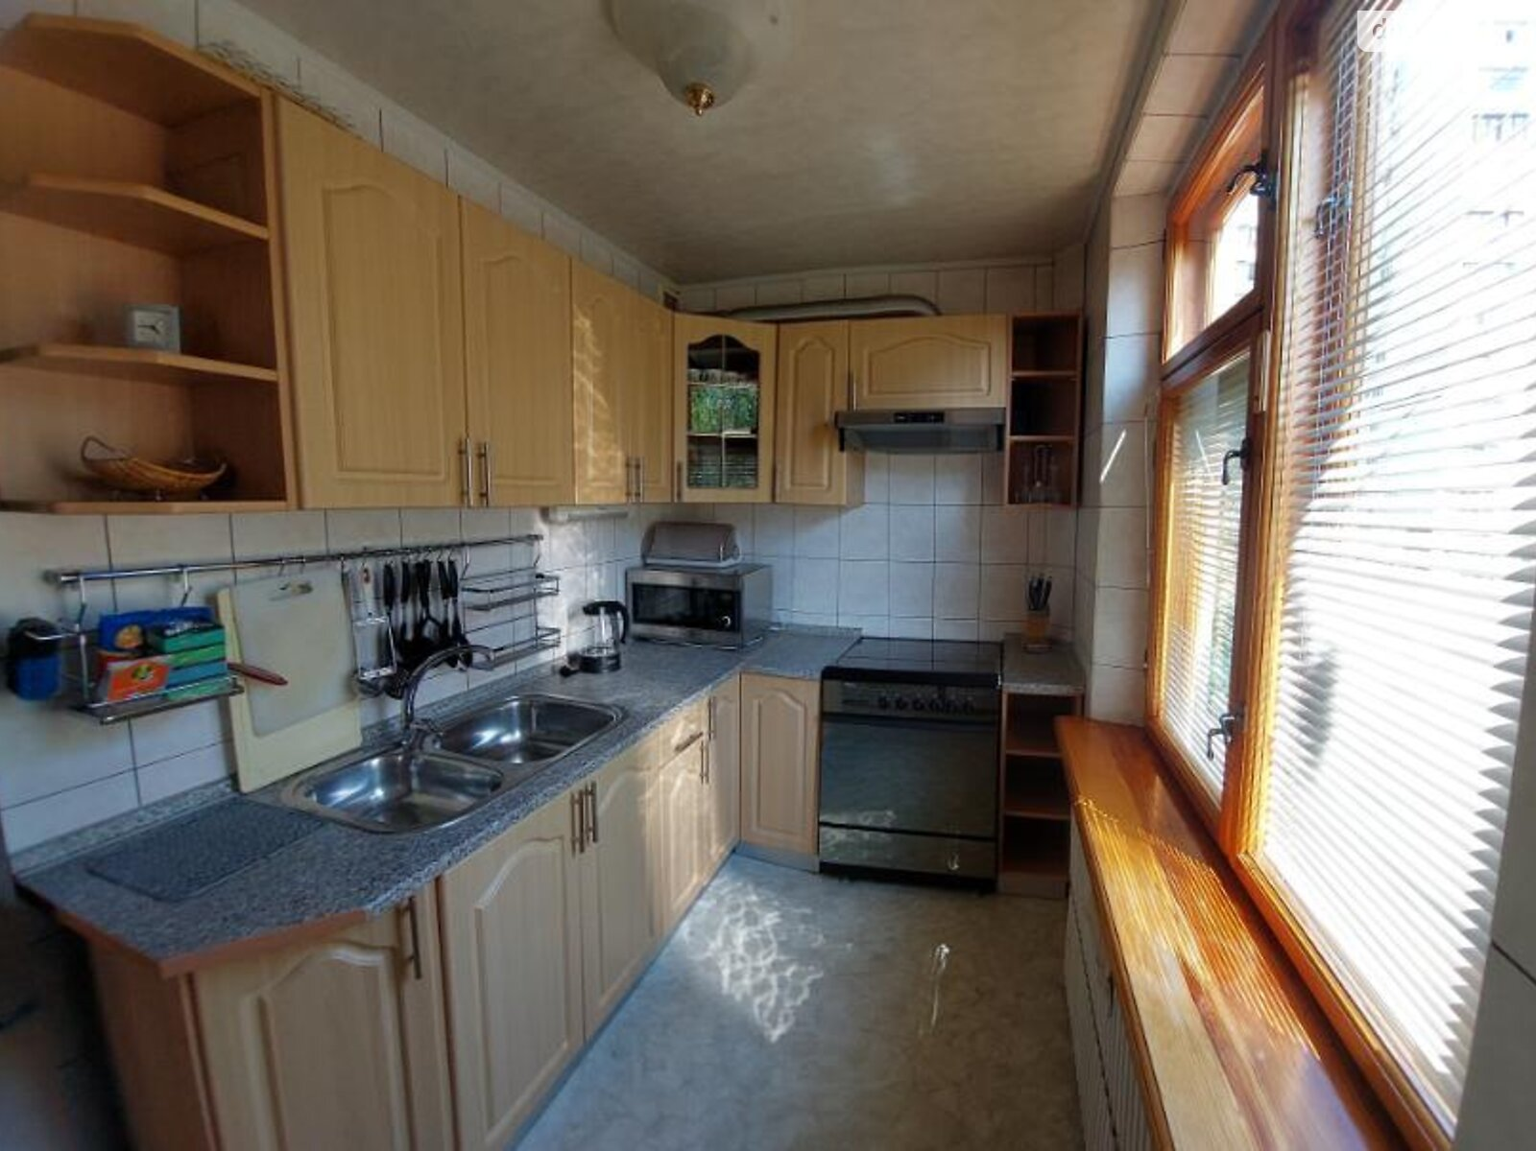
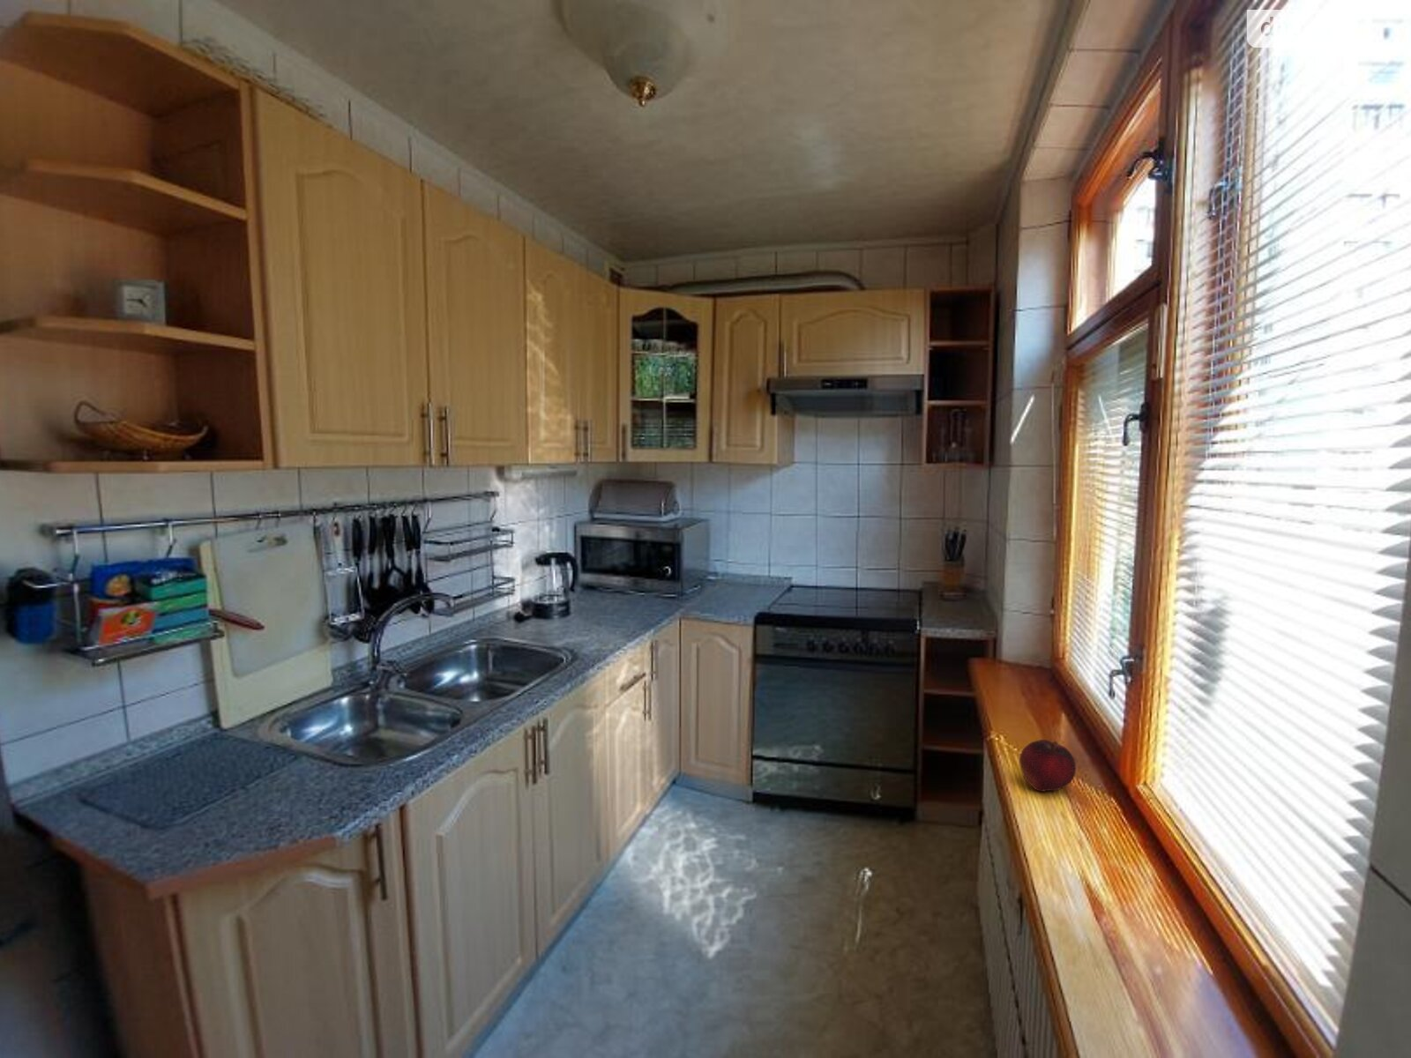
+ fruit [1019,739,1077,792]
